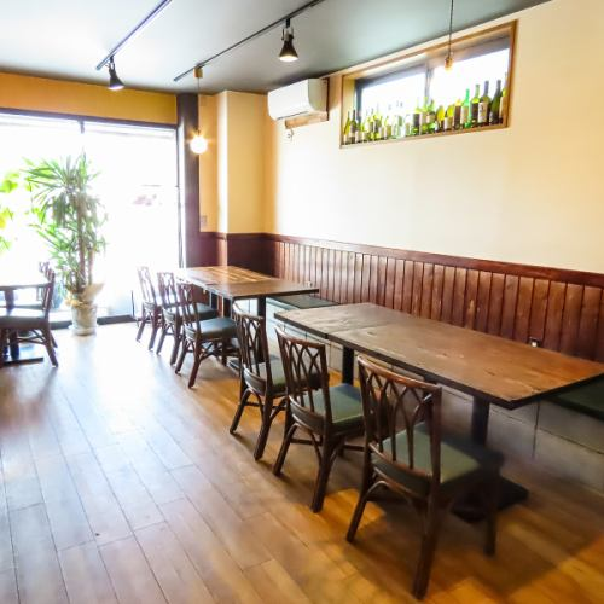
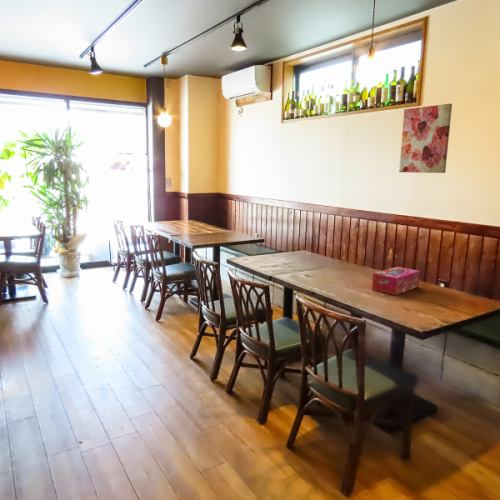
+ tissue box [371,266,421,296]
+ wall art [398,103,453,174]
